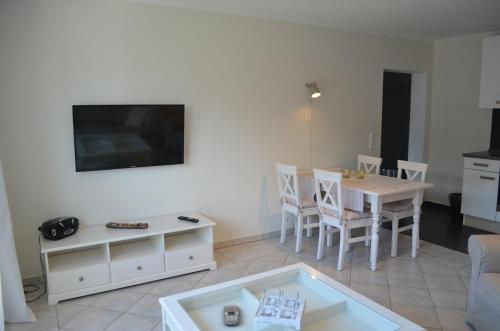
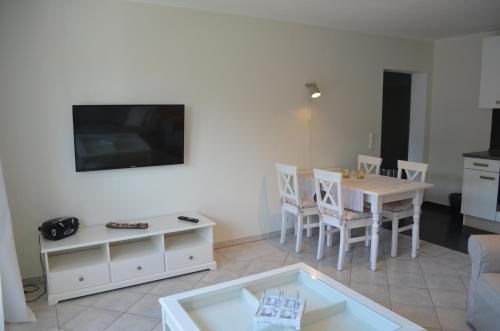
- remote control [222,304,240,327]
